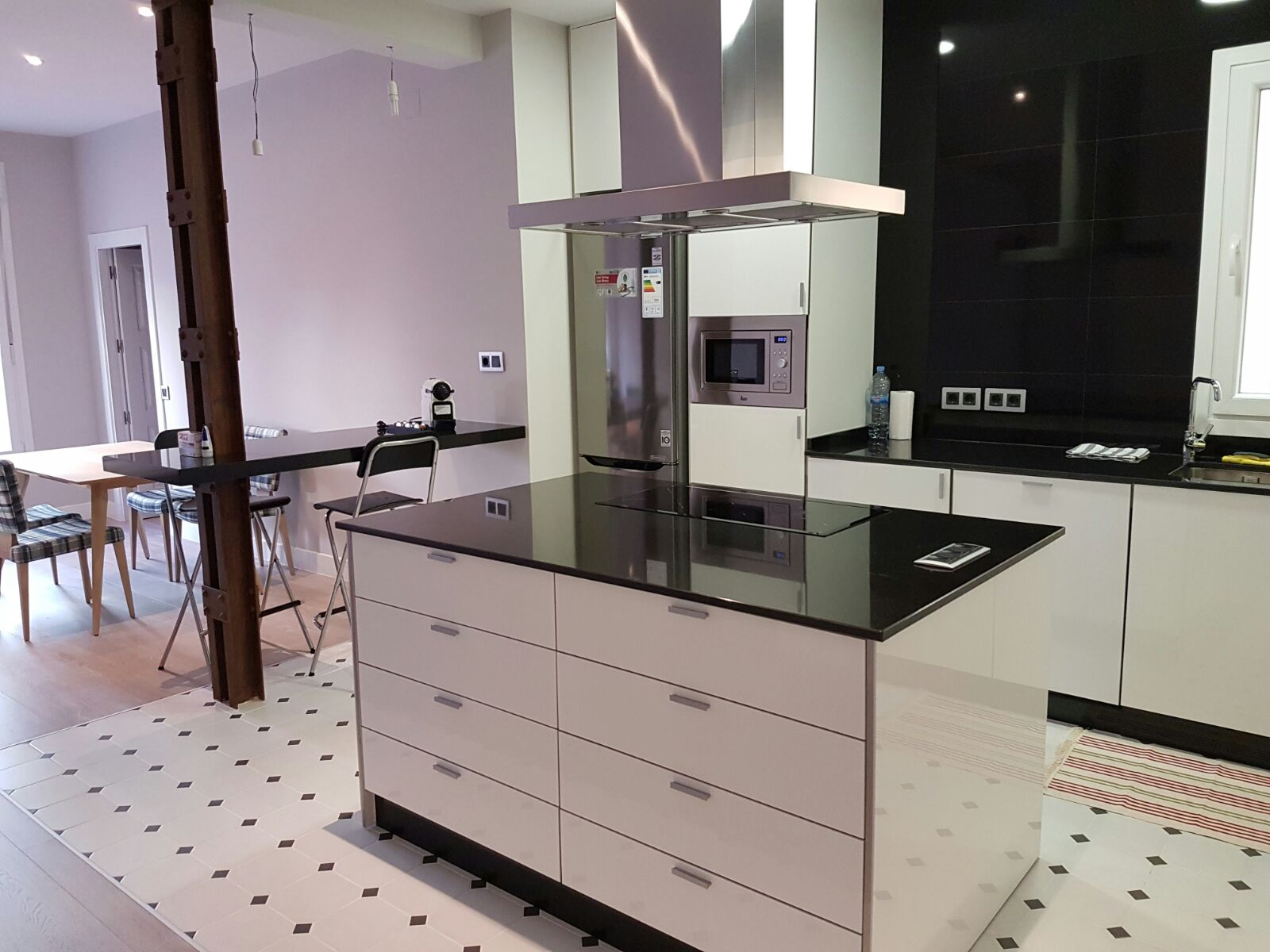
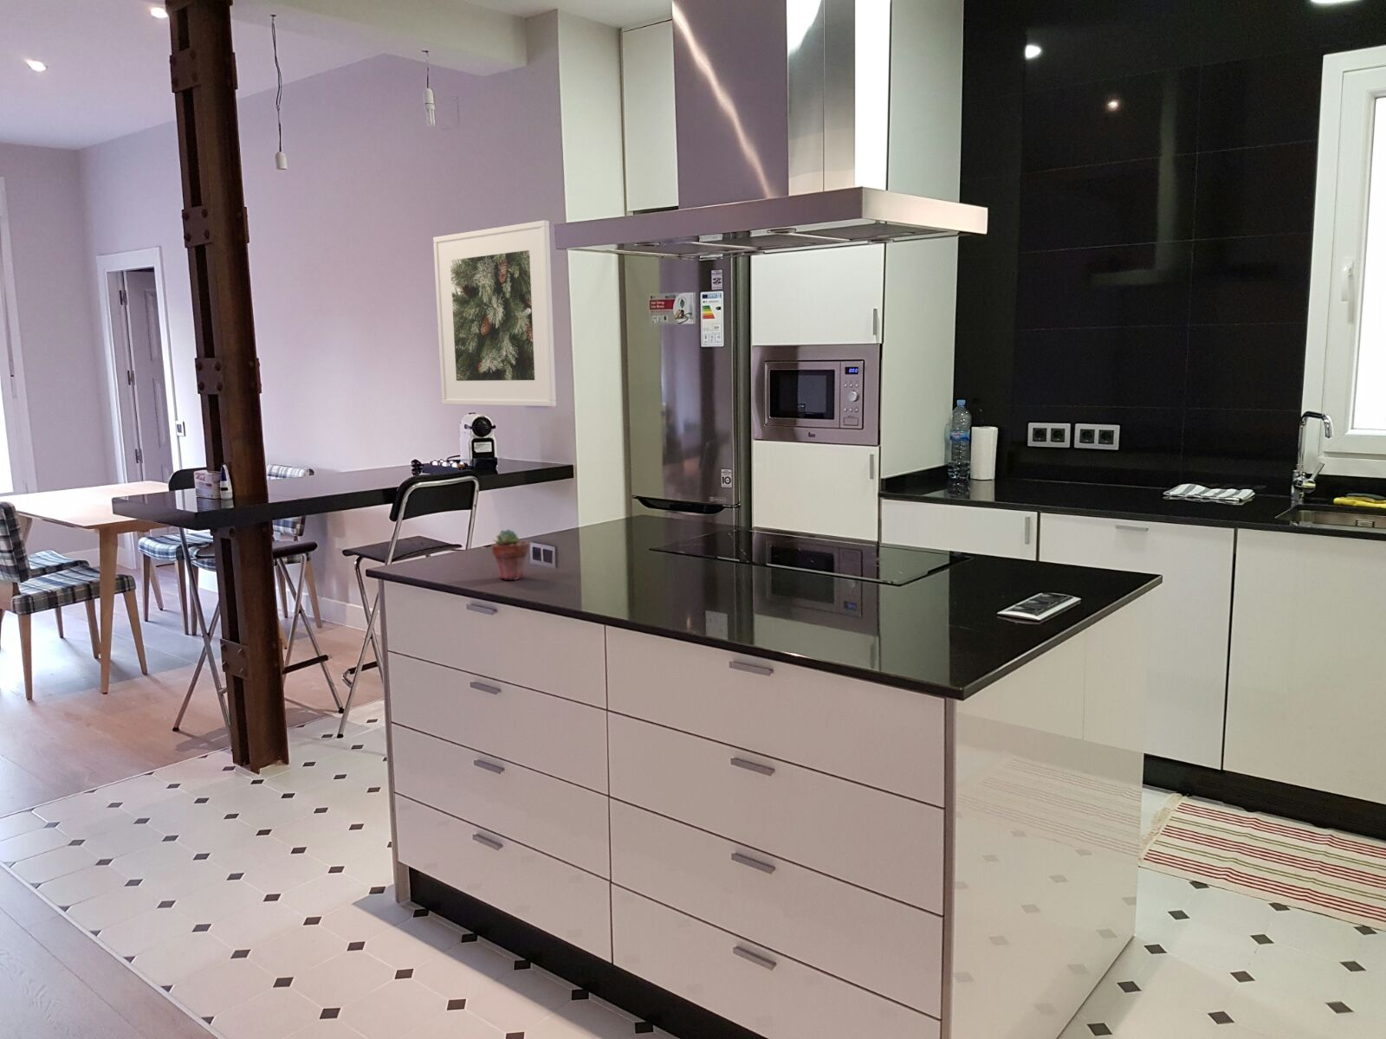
+ potted succulent [490,528,530,581]
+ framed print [432,219,557,407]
